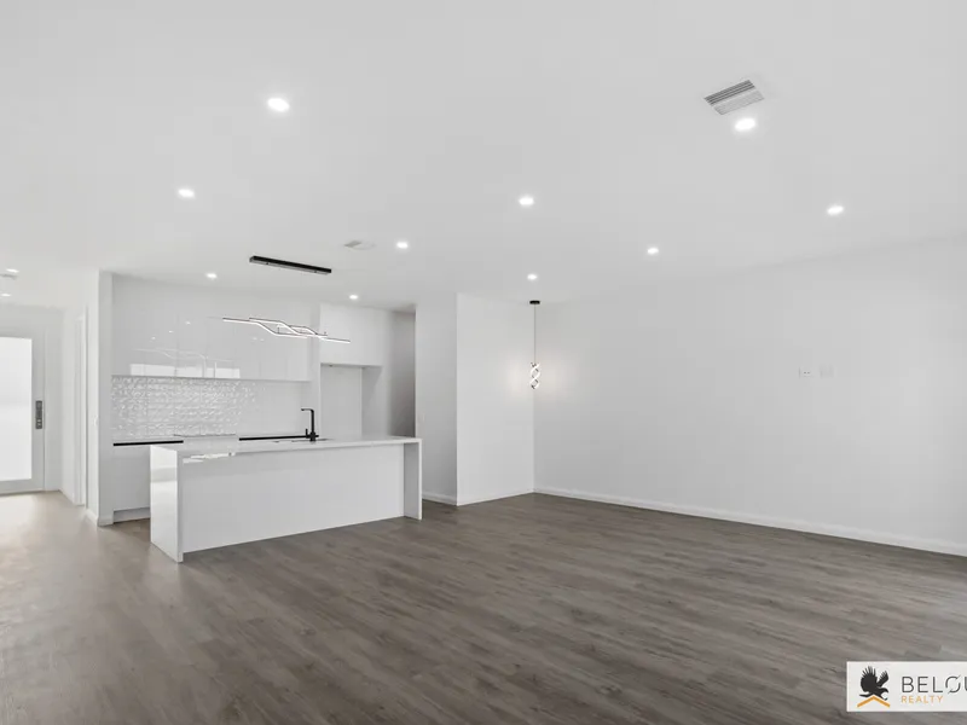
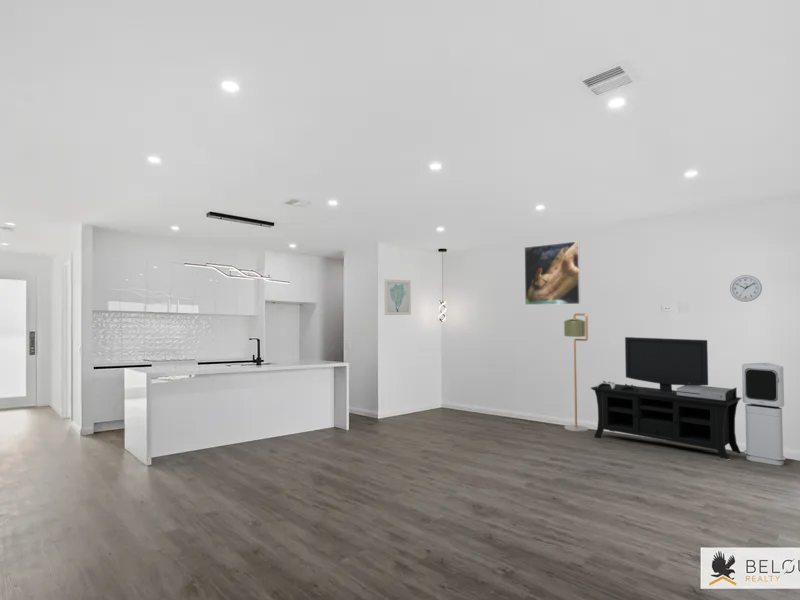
+ air purifier [741,362,787,466]
+ wall art [383,278,412,316]
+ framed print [523,240,581,306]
+ wall clock [729,274,763,303]
+ media console [590,336,742,460]
+ floor lamp [563,312,589,432]
